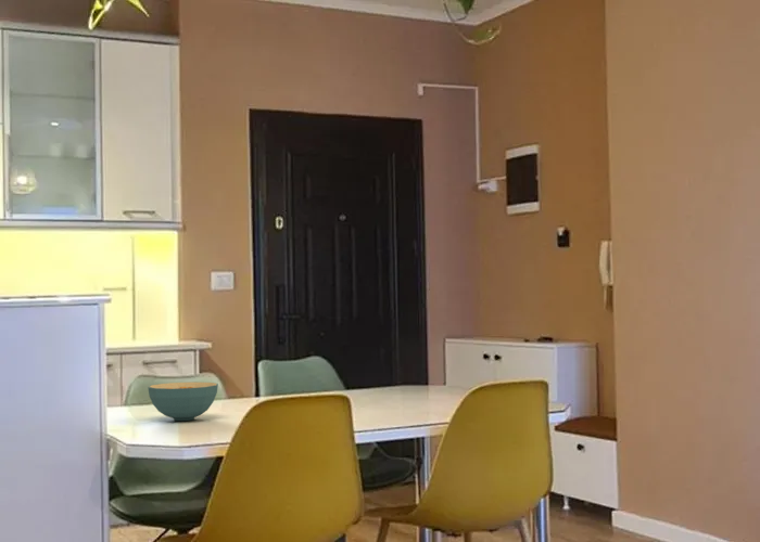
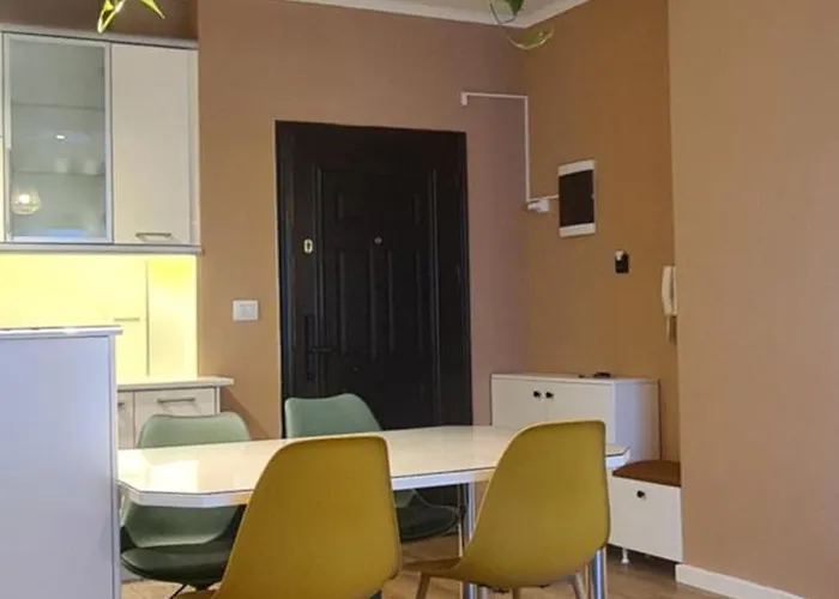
- cereal bowl [147,382,219,422]
